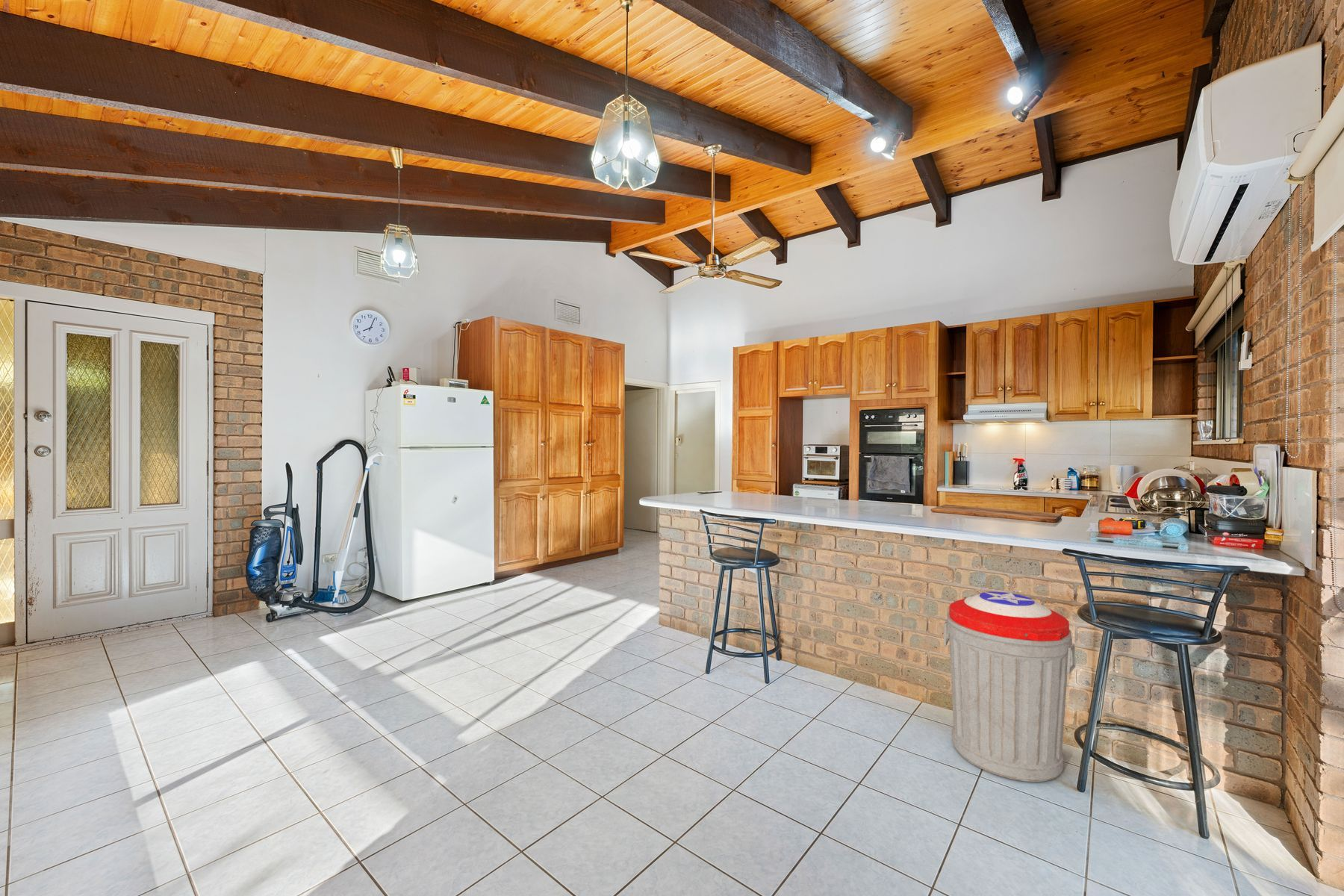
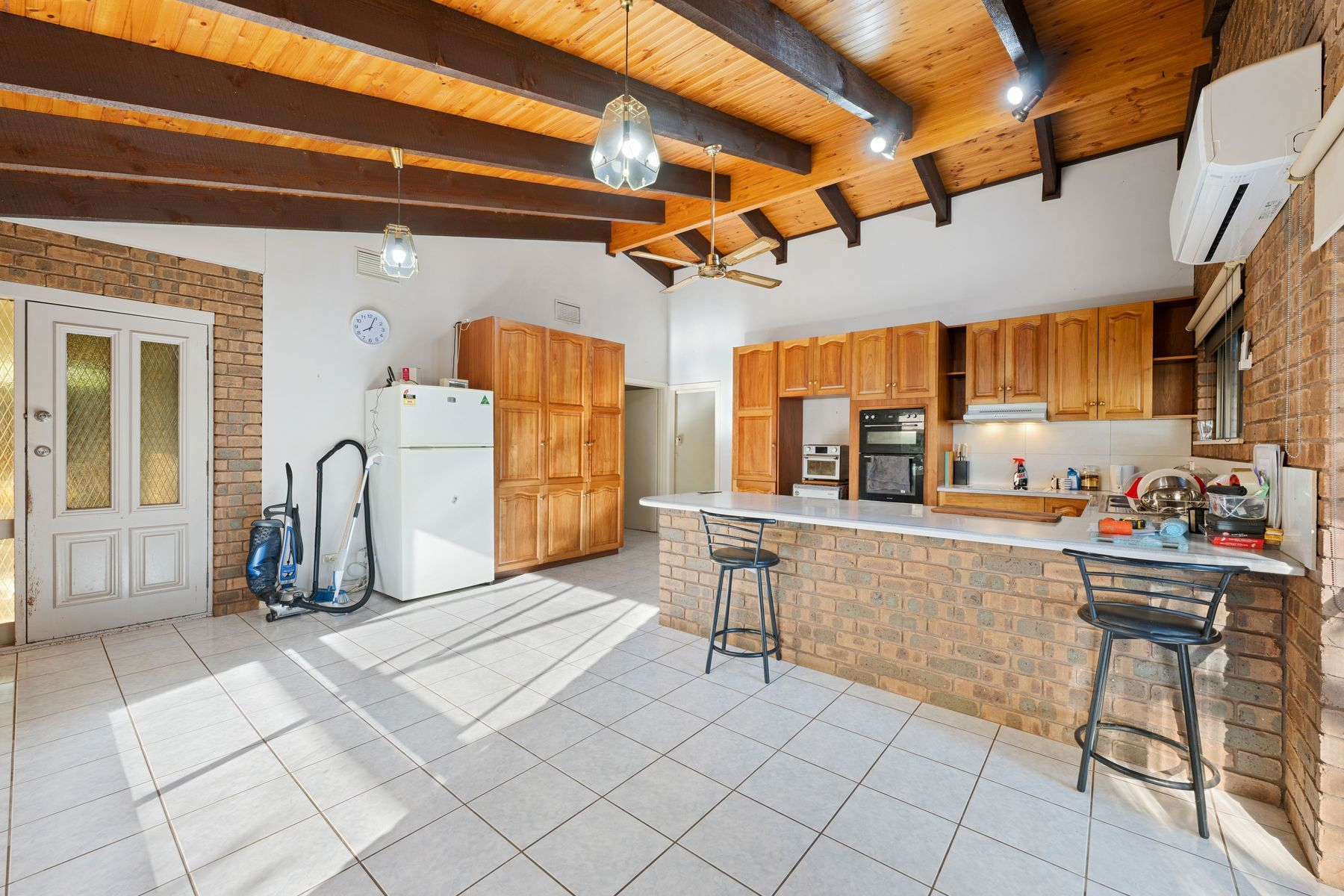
- trash can [943,591,1077,783]
